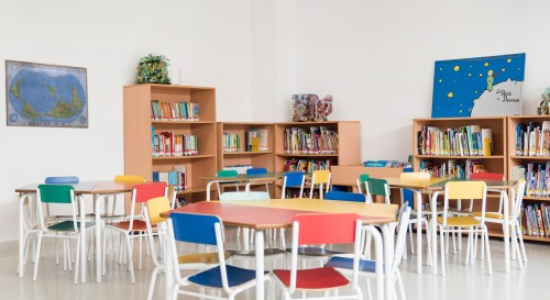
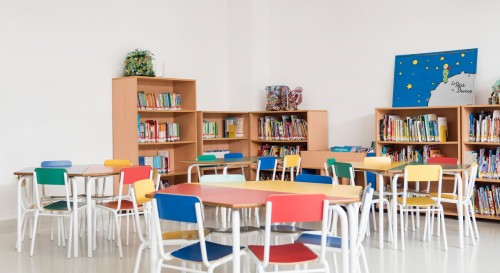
- world map [3,58,89,130]
